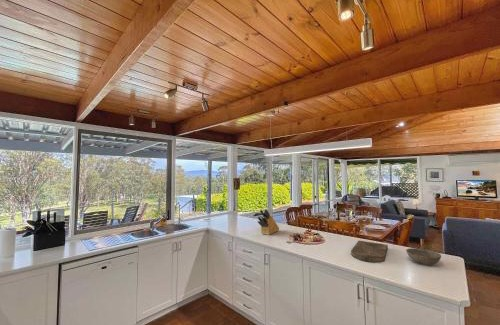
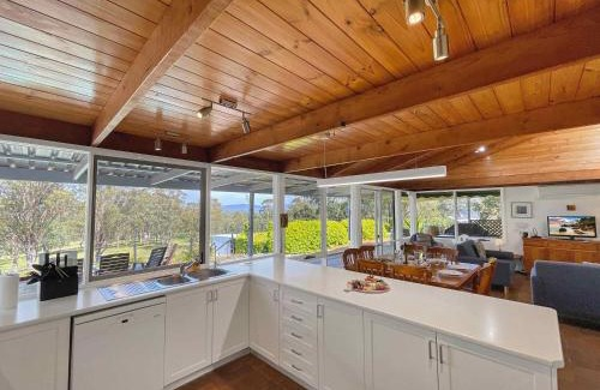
- bowl [405,247,442,266]
- cutting board [350,240,389,263]
- knife block [256,208,280,236]
